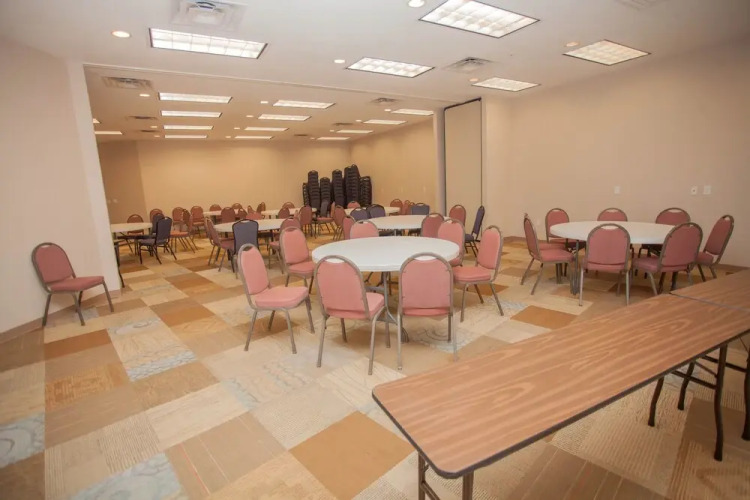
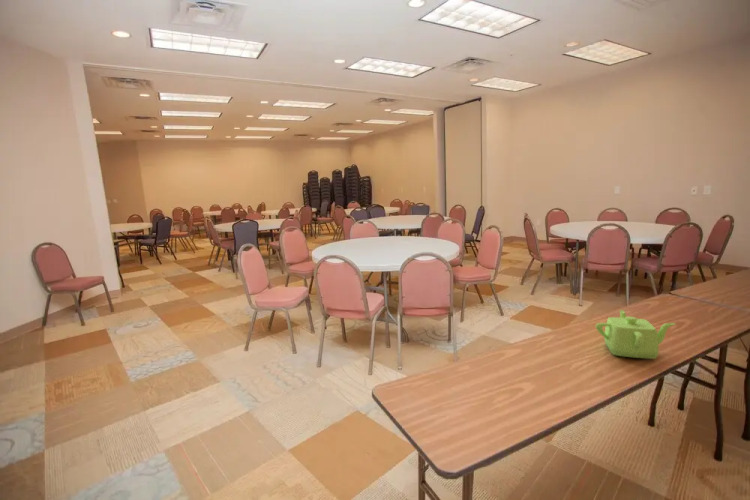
+ teapot [595,309,676,360]
